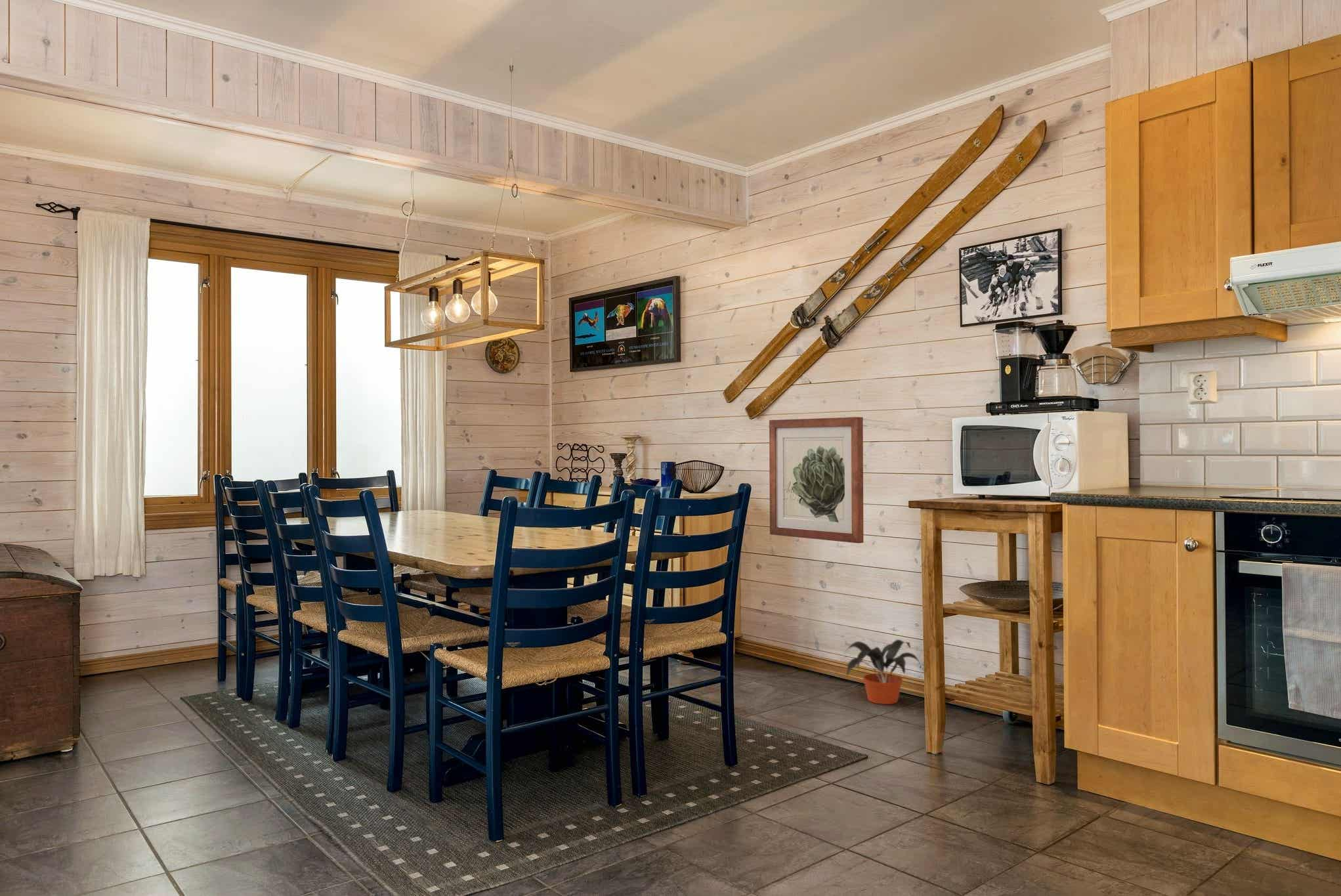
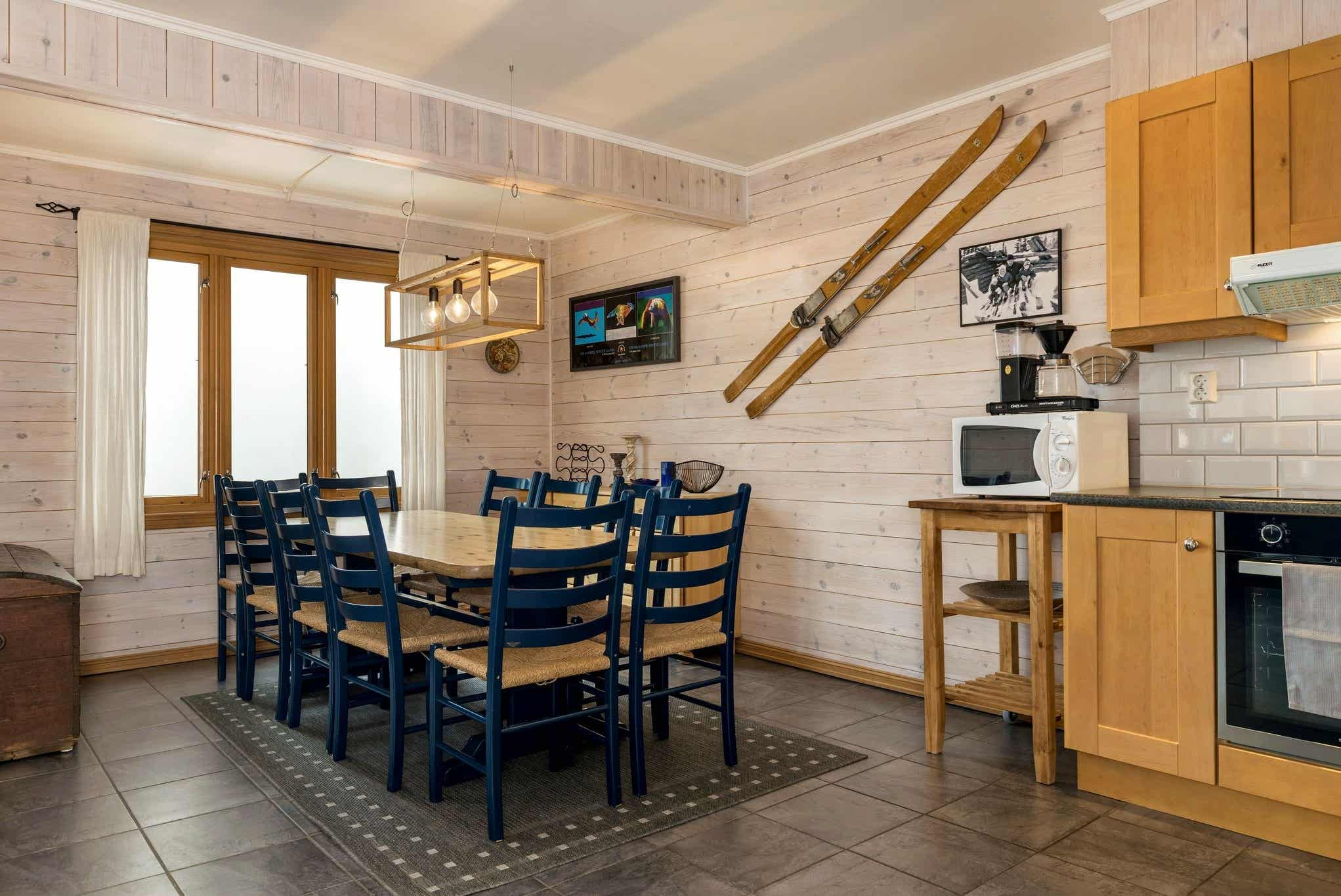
- potted plant [844,639,921,705]
- wall art [769,416,864,544]
